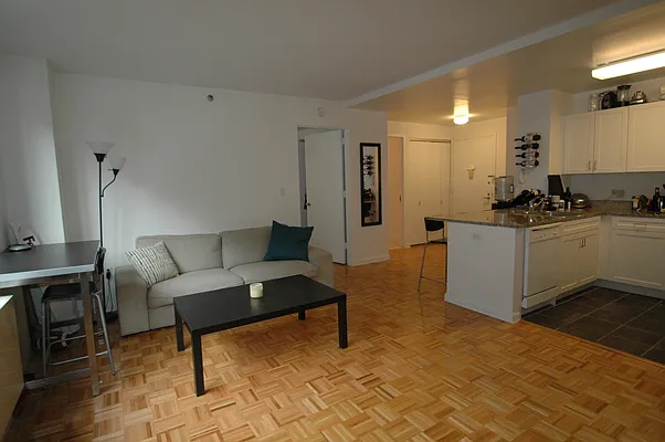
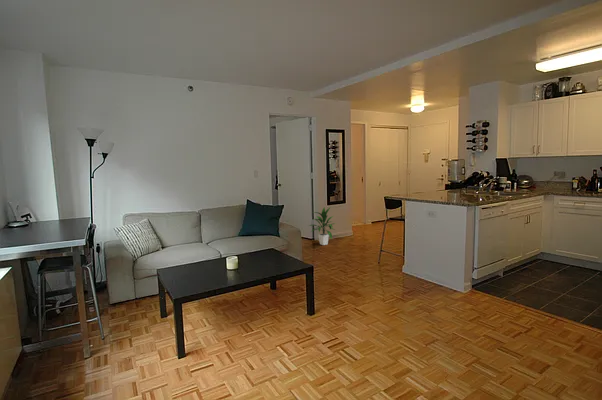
+ indoor plant [308,206,337,246]
